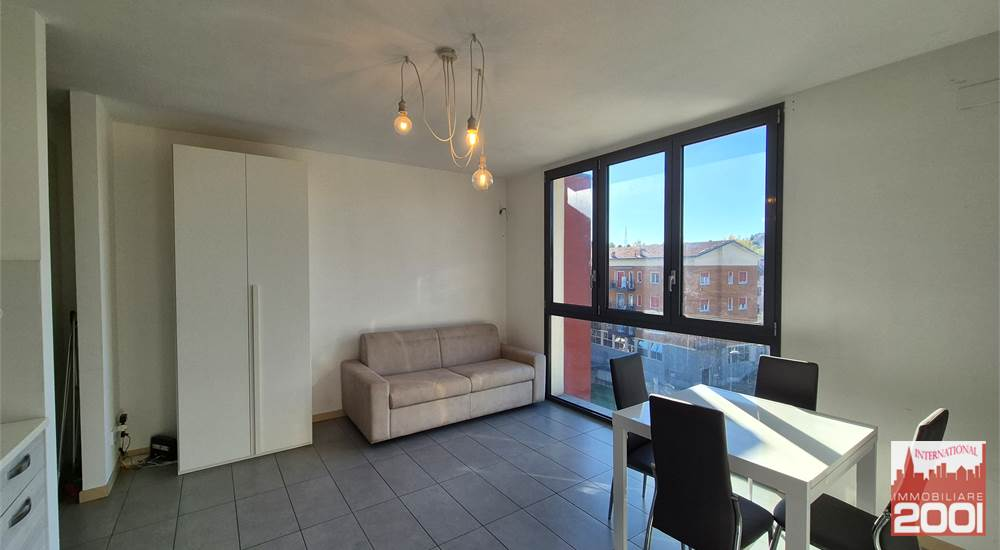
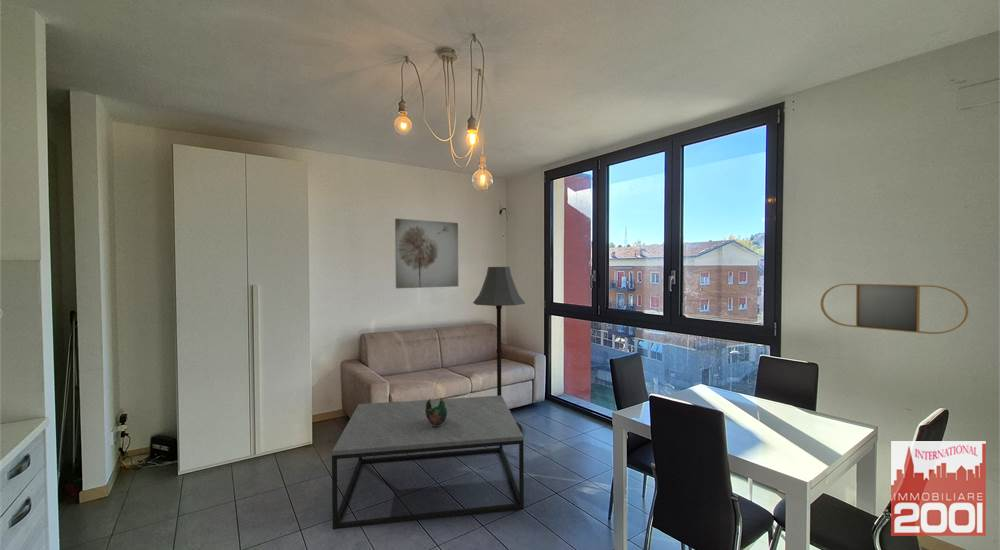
+ floor lamp [472,266,526,433]
+ coffee table [331,395,525,530]
+ decorative bowl [425,397,447,426]
+ wall art [394,217,459,289]
+ home mirror [820,283,969,335]
